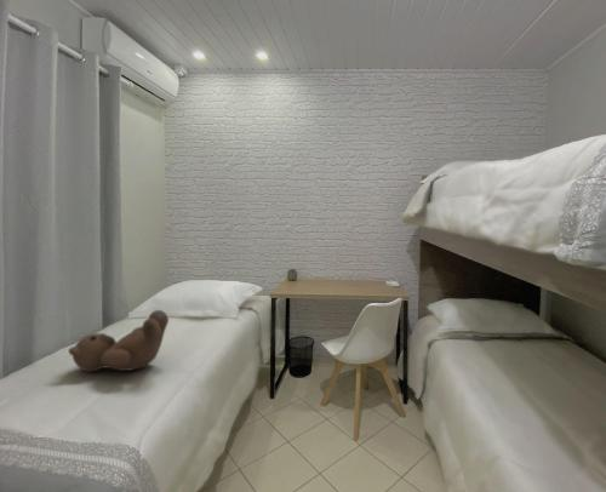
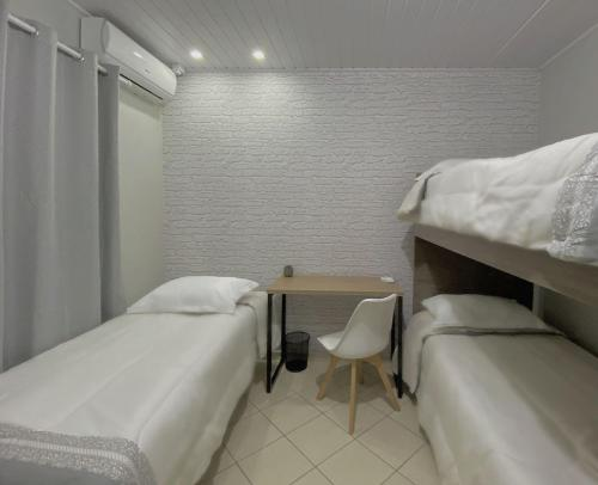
- teddy bear [67,309,170,373]
